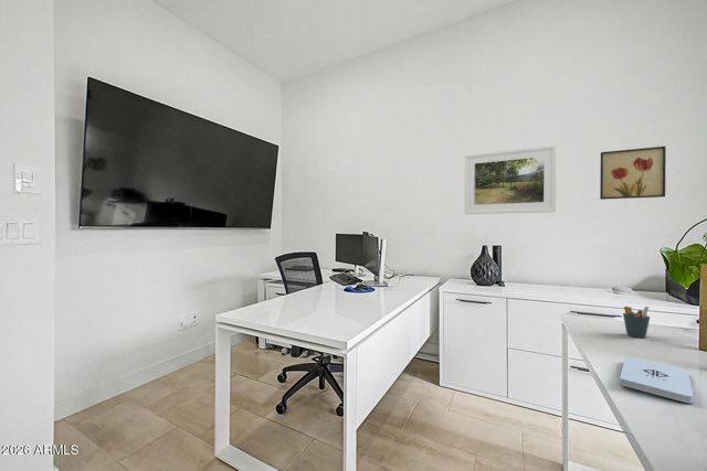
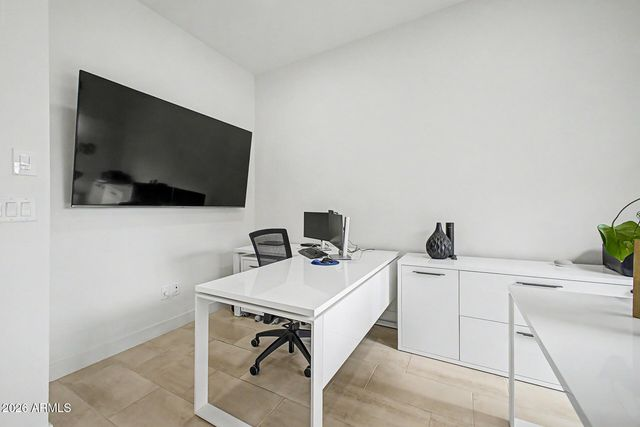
- wall art [599,144,667,201]
- notepad [619,355,694,405]
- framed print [463,144,558,215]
- pen holder [622,306,651,339]
